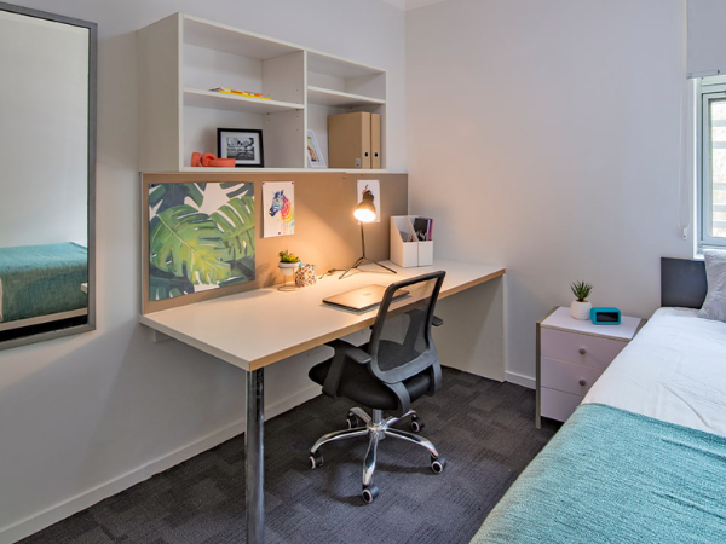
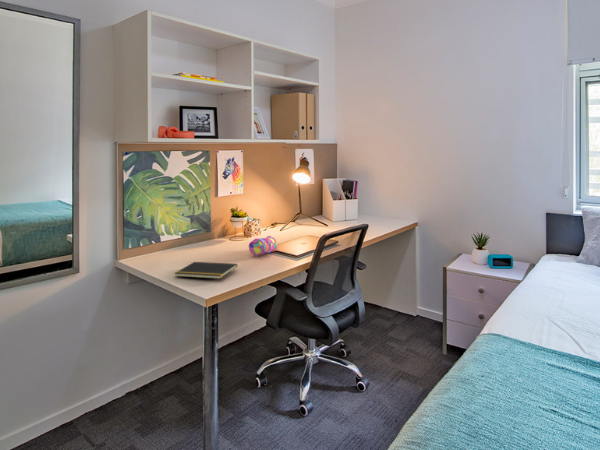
+ notepad [173,261,238,280]
+ pencil case [248,235,278,256]
